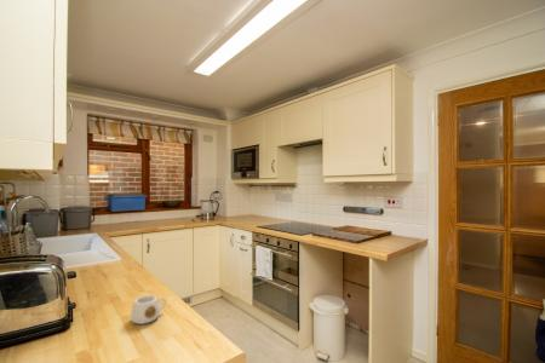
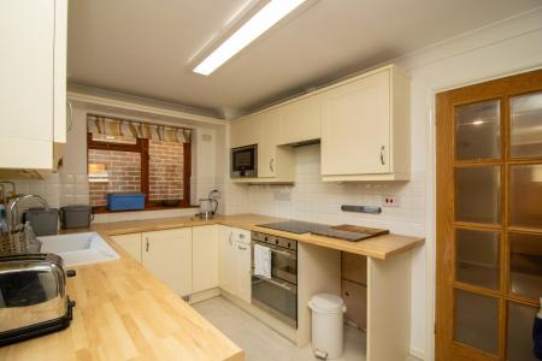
- mug [130,294,167,325]
